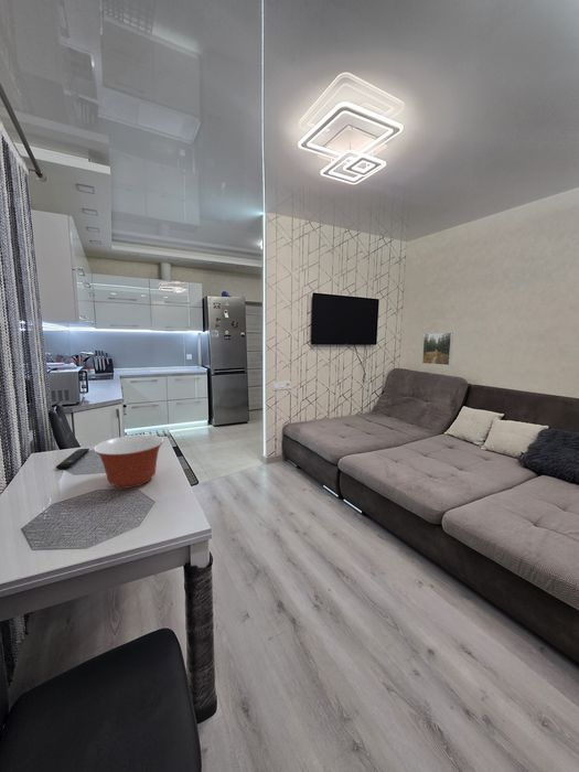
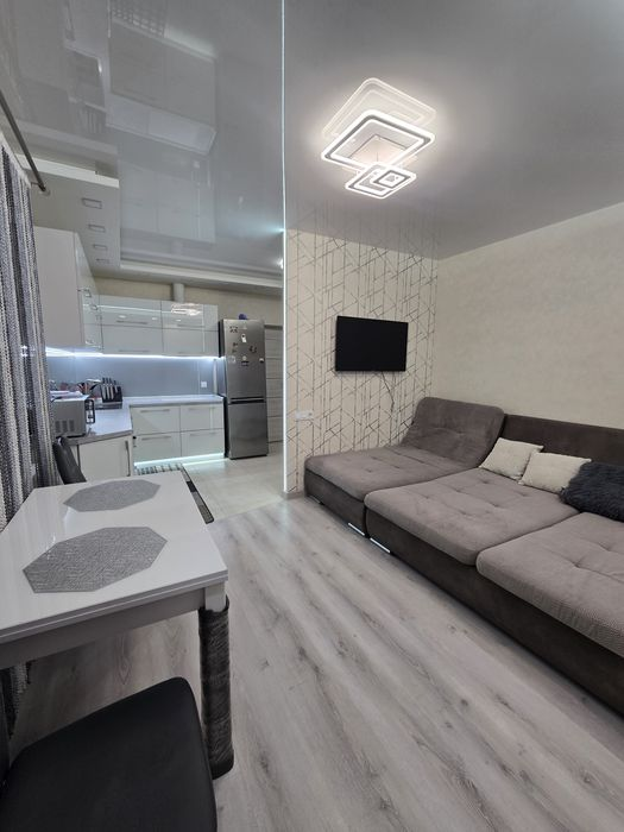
- remote control [55,448,90,470]
- mixing bowl [93,433,165,490]
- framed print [421,332,454,366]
